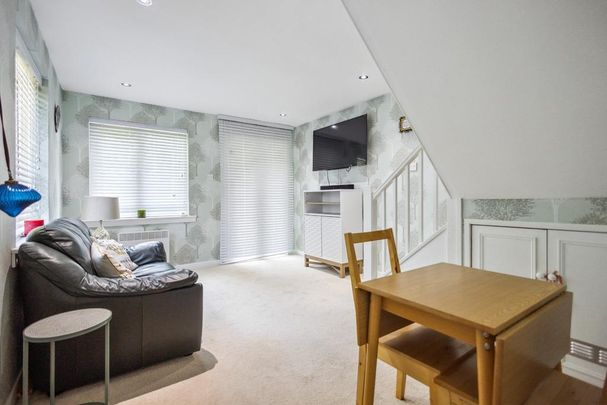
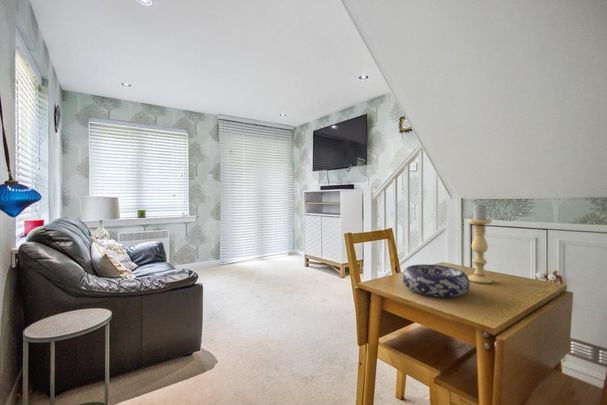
+ decorative bowl [401,263,471,298]
+ candle holder [467,204,493,284]
